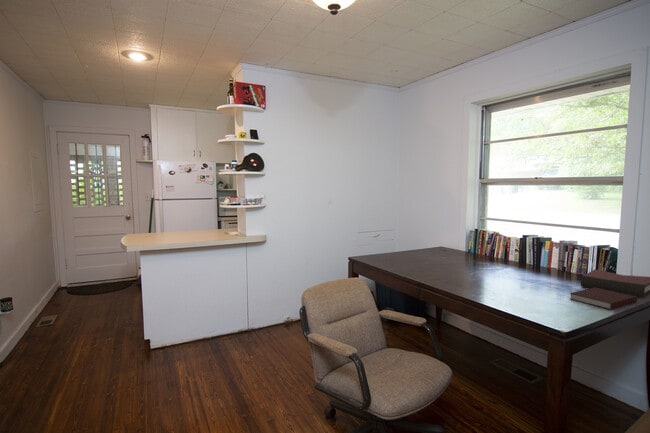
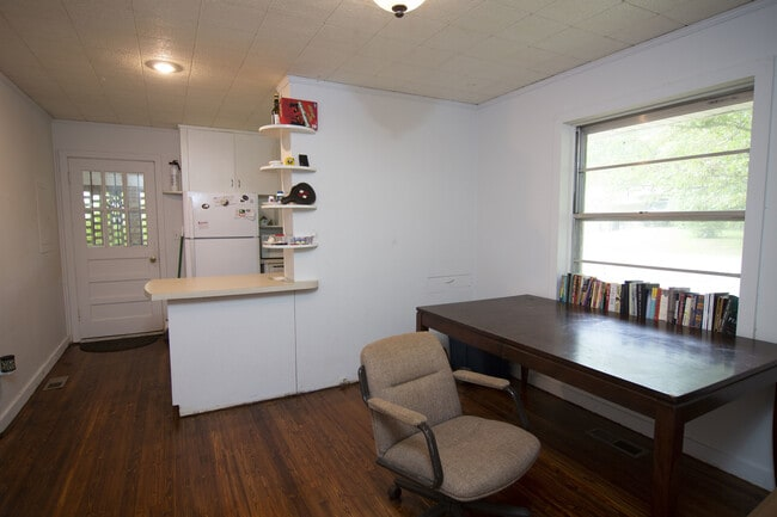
- hardback book [580,268,650,299]
- notebook [568,288,638,311]
